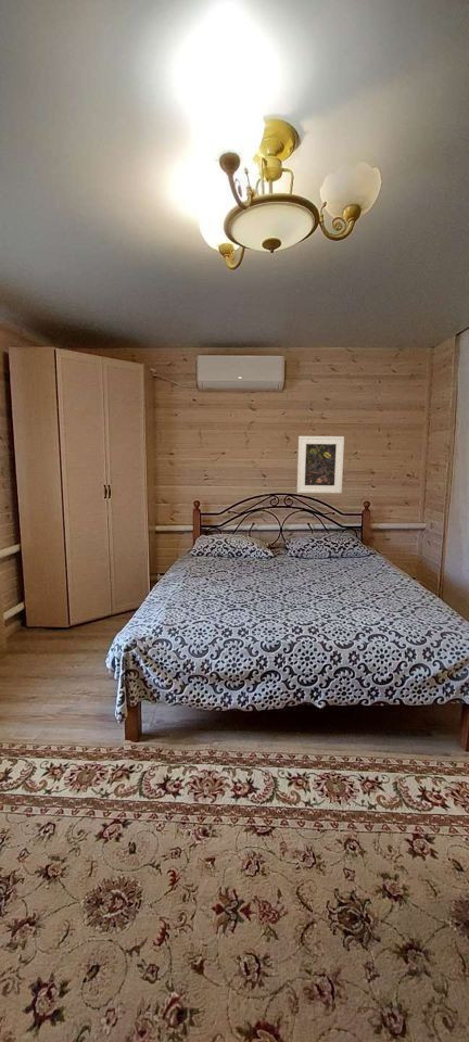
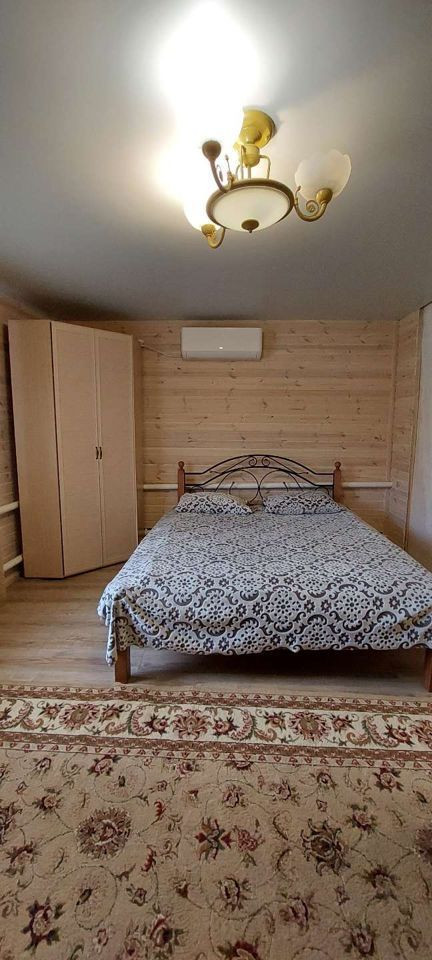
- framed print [296,435,345,494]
